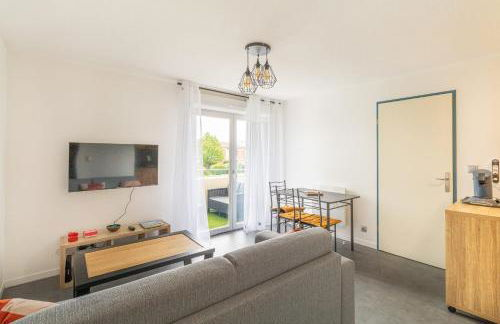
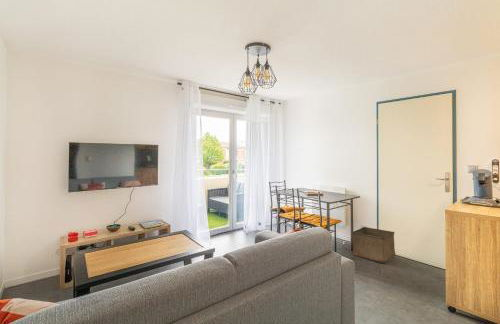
+ storage bin [351,226,396,264]
